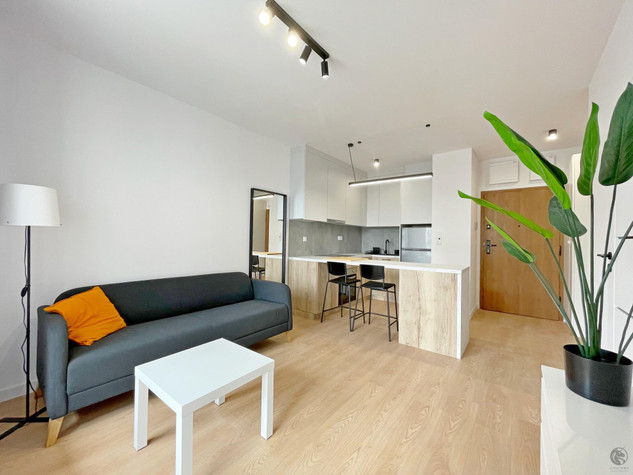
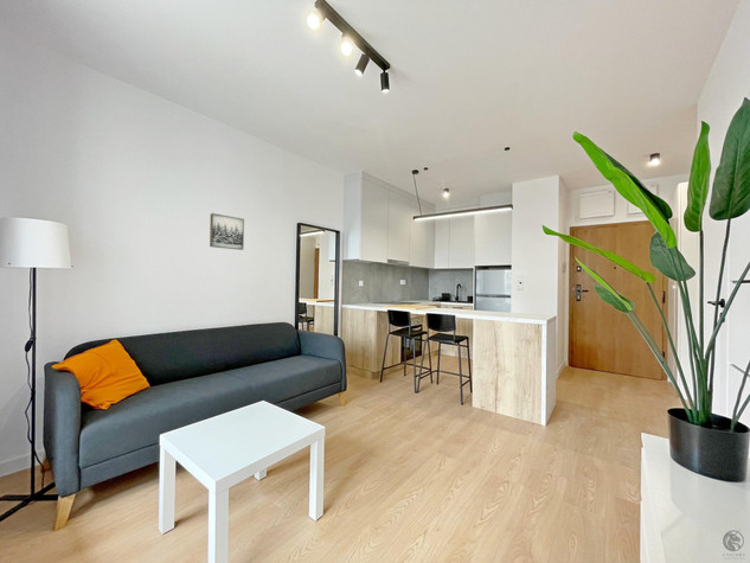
+ wall art [209,212,245,251]
